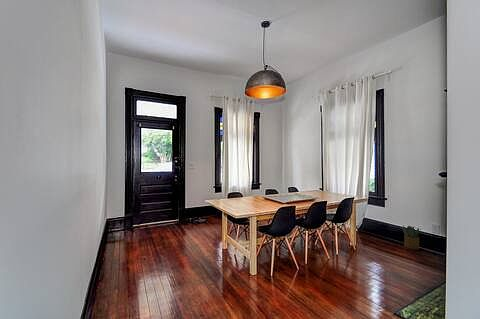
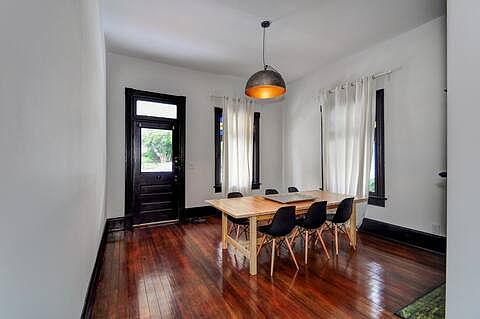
- potted plant [401,225,420,250]
